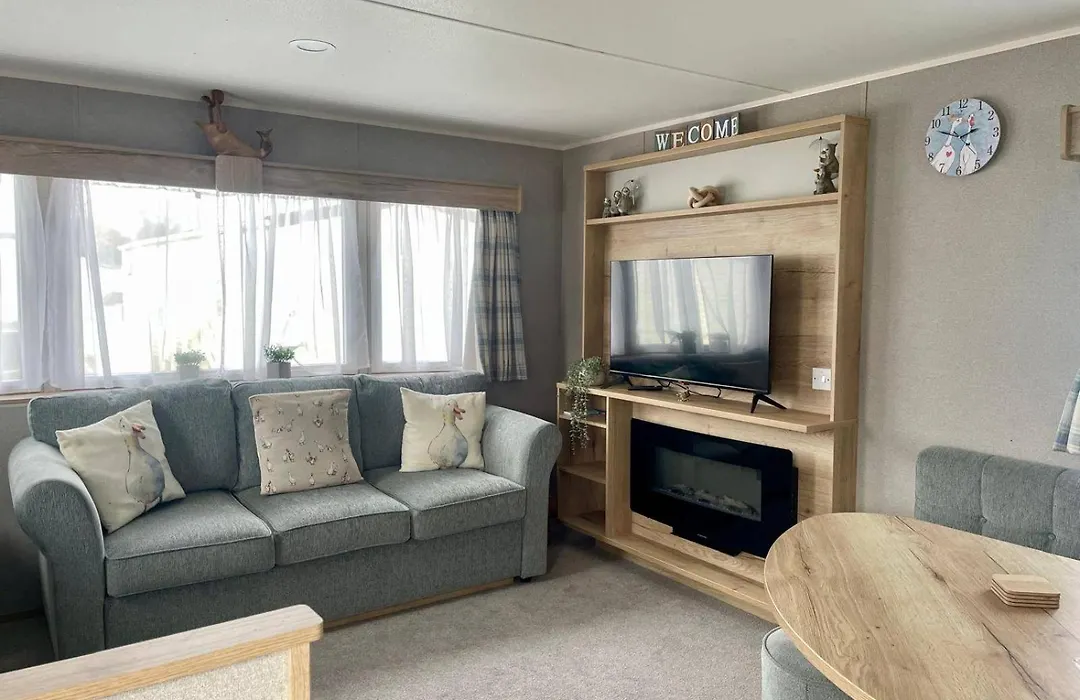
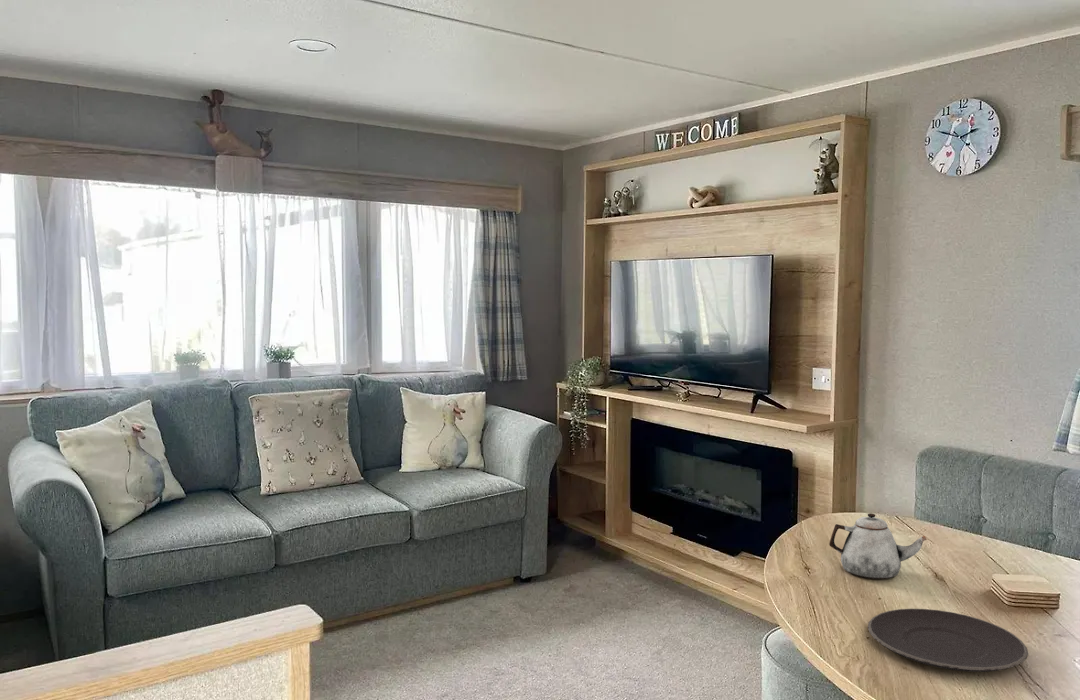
+ teapot [828,512,928,580]
+ plate [867,608,1029,673]
